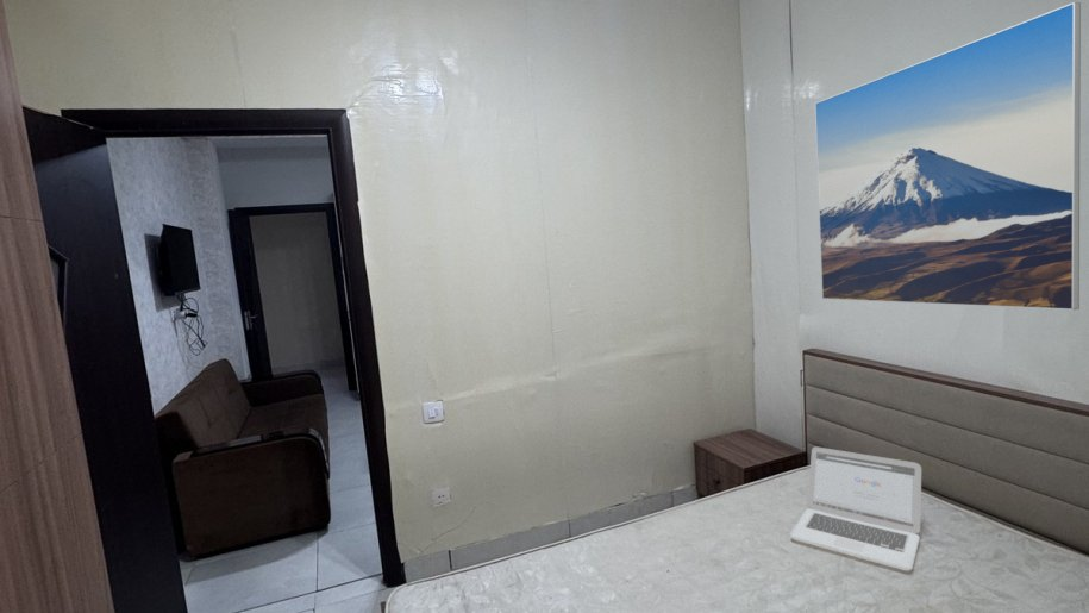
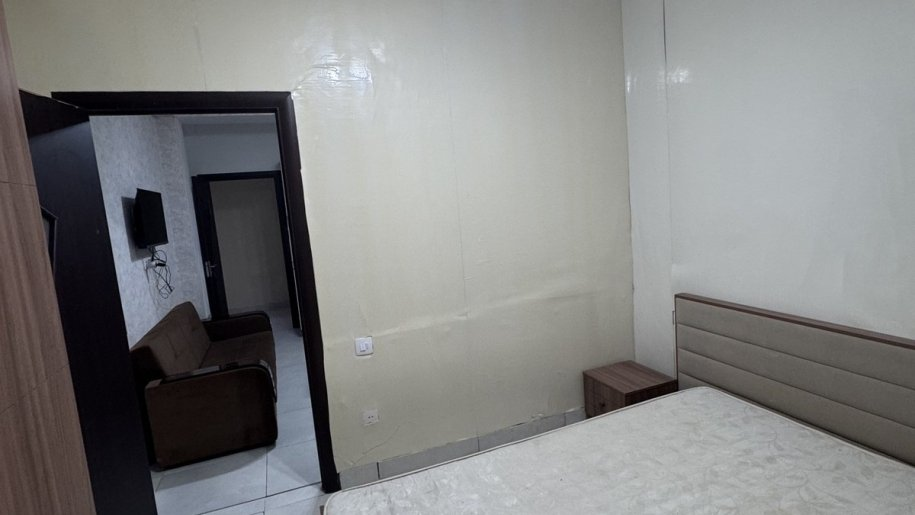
- laptop [789,445,922,571]
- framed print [814,1,1082,312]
